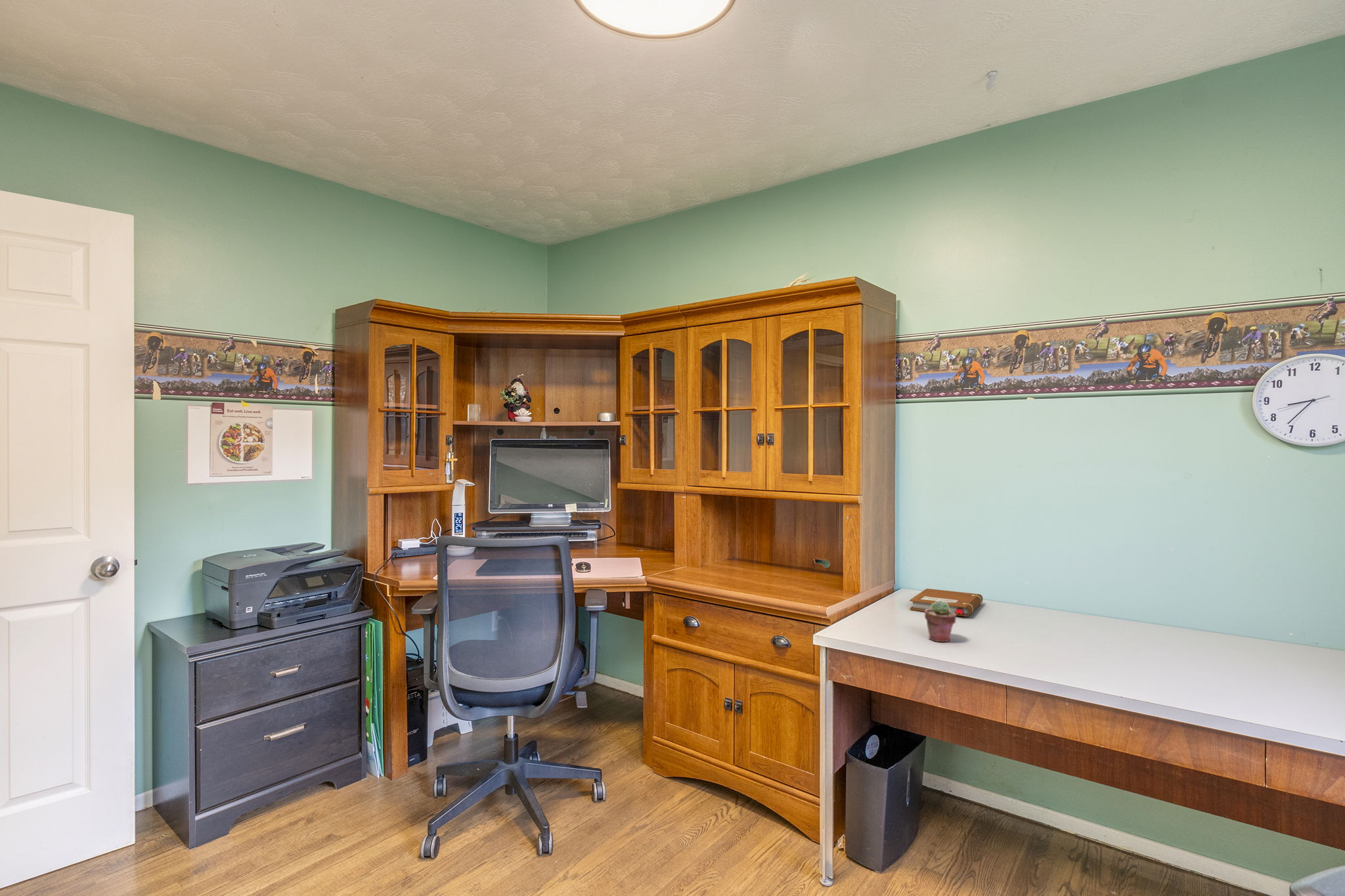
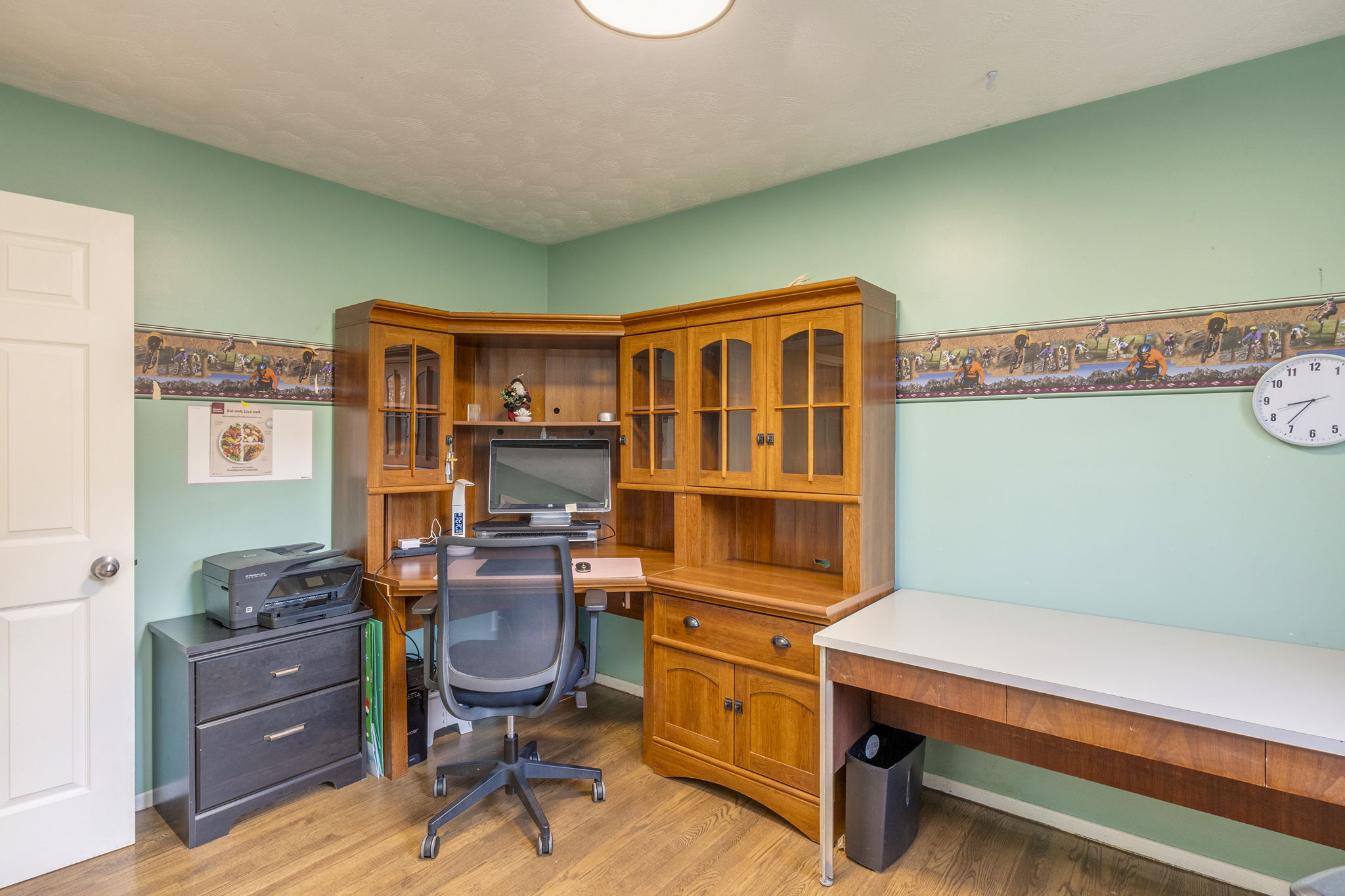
- notebook [909,588,983,617]
- potted succulent [924,601,957,643]
